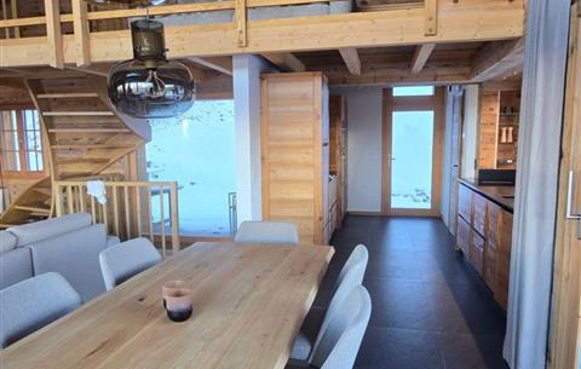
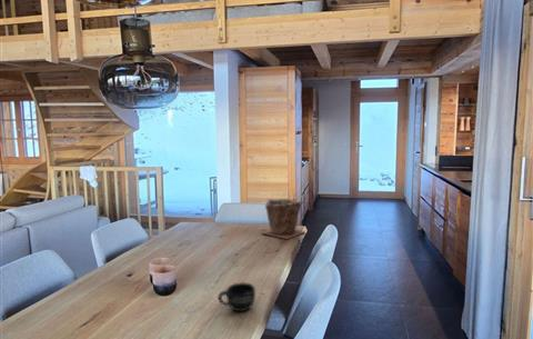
+ plant pot [261,198,306,240]
+ mug [217,281,257,313]
